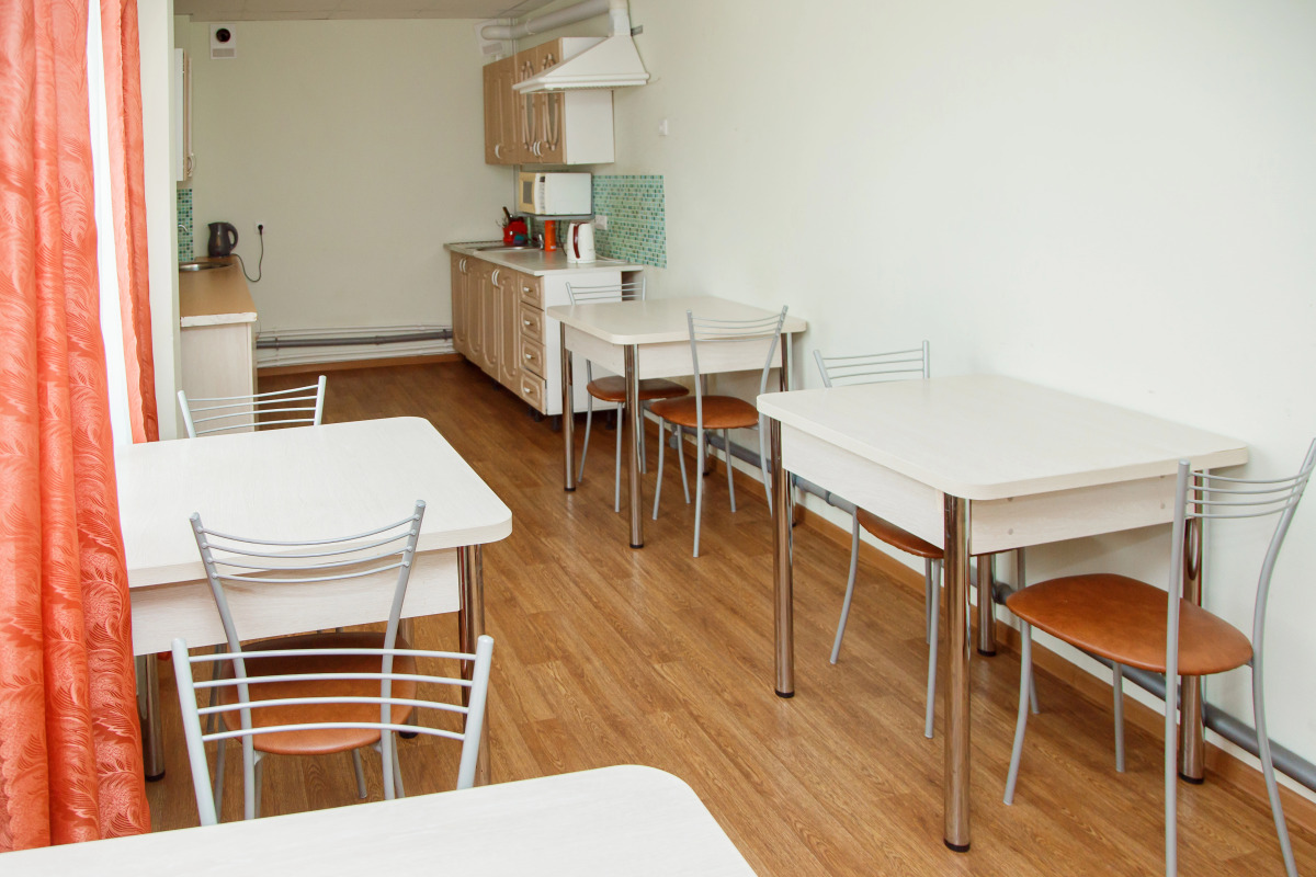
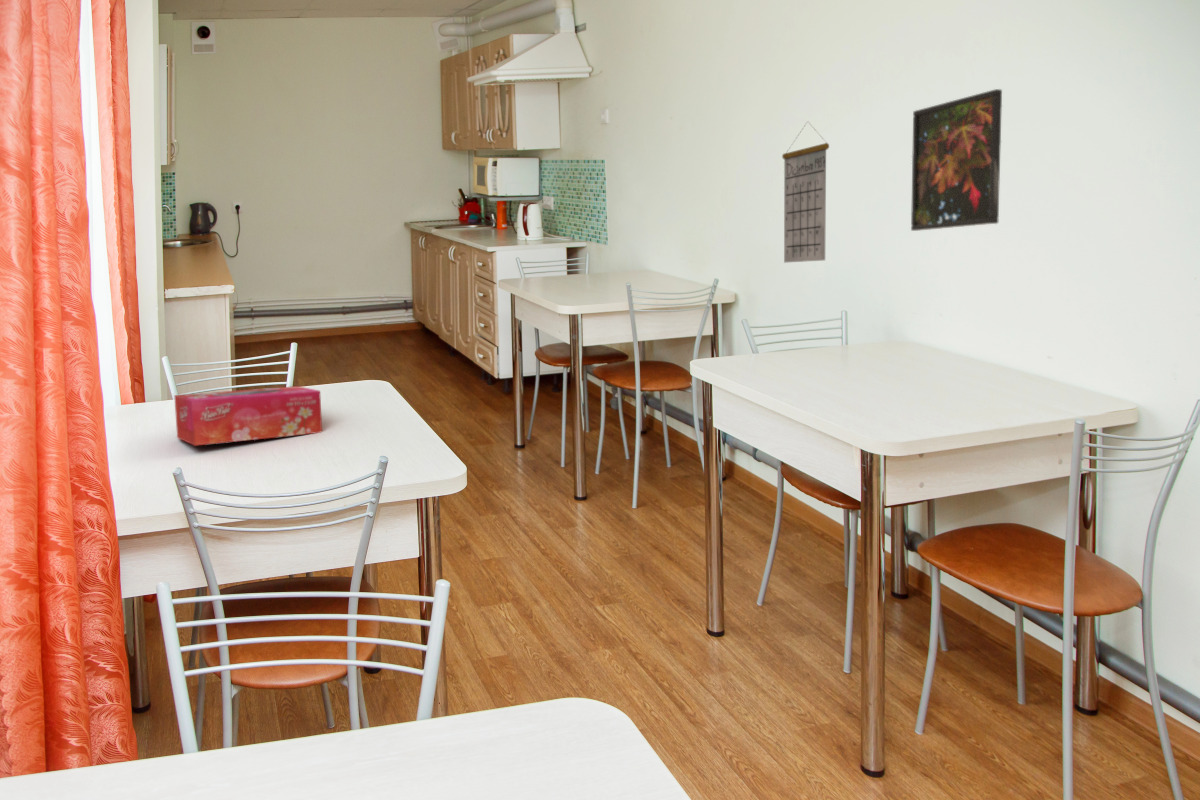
+ calendar [781,120,830,264]
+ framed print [910,88,1003,232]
+ tissue box [173,385,323,447]
